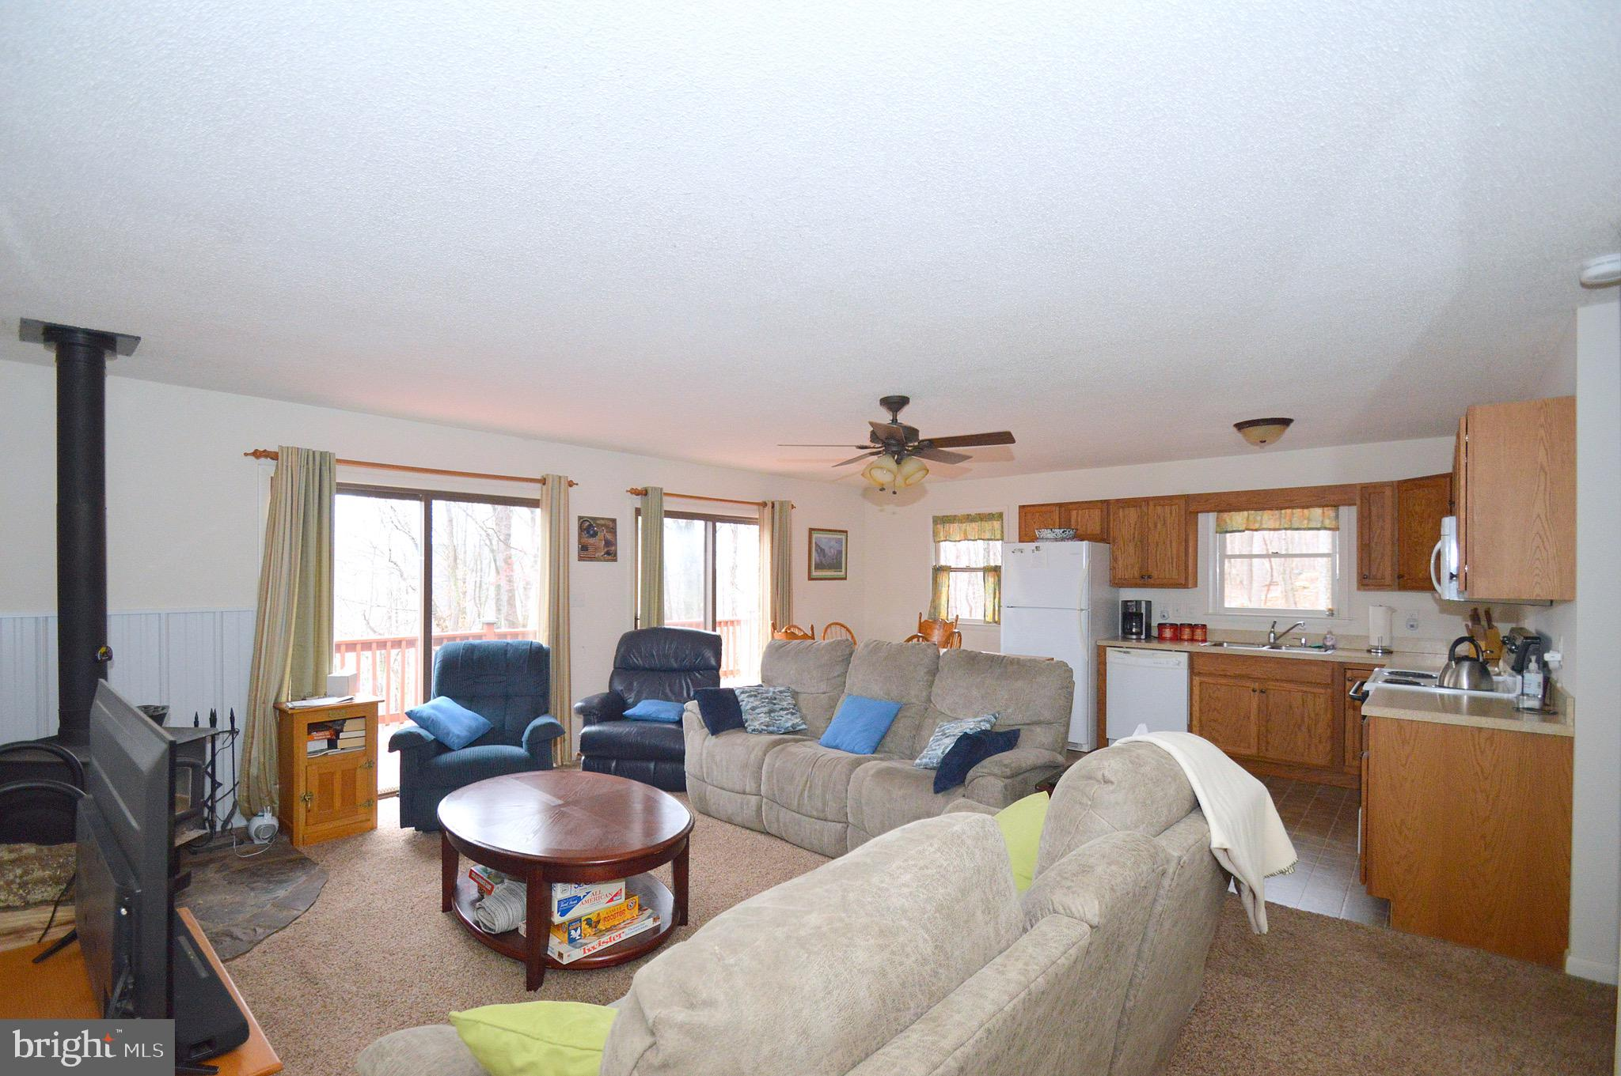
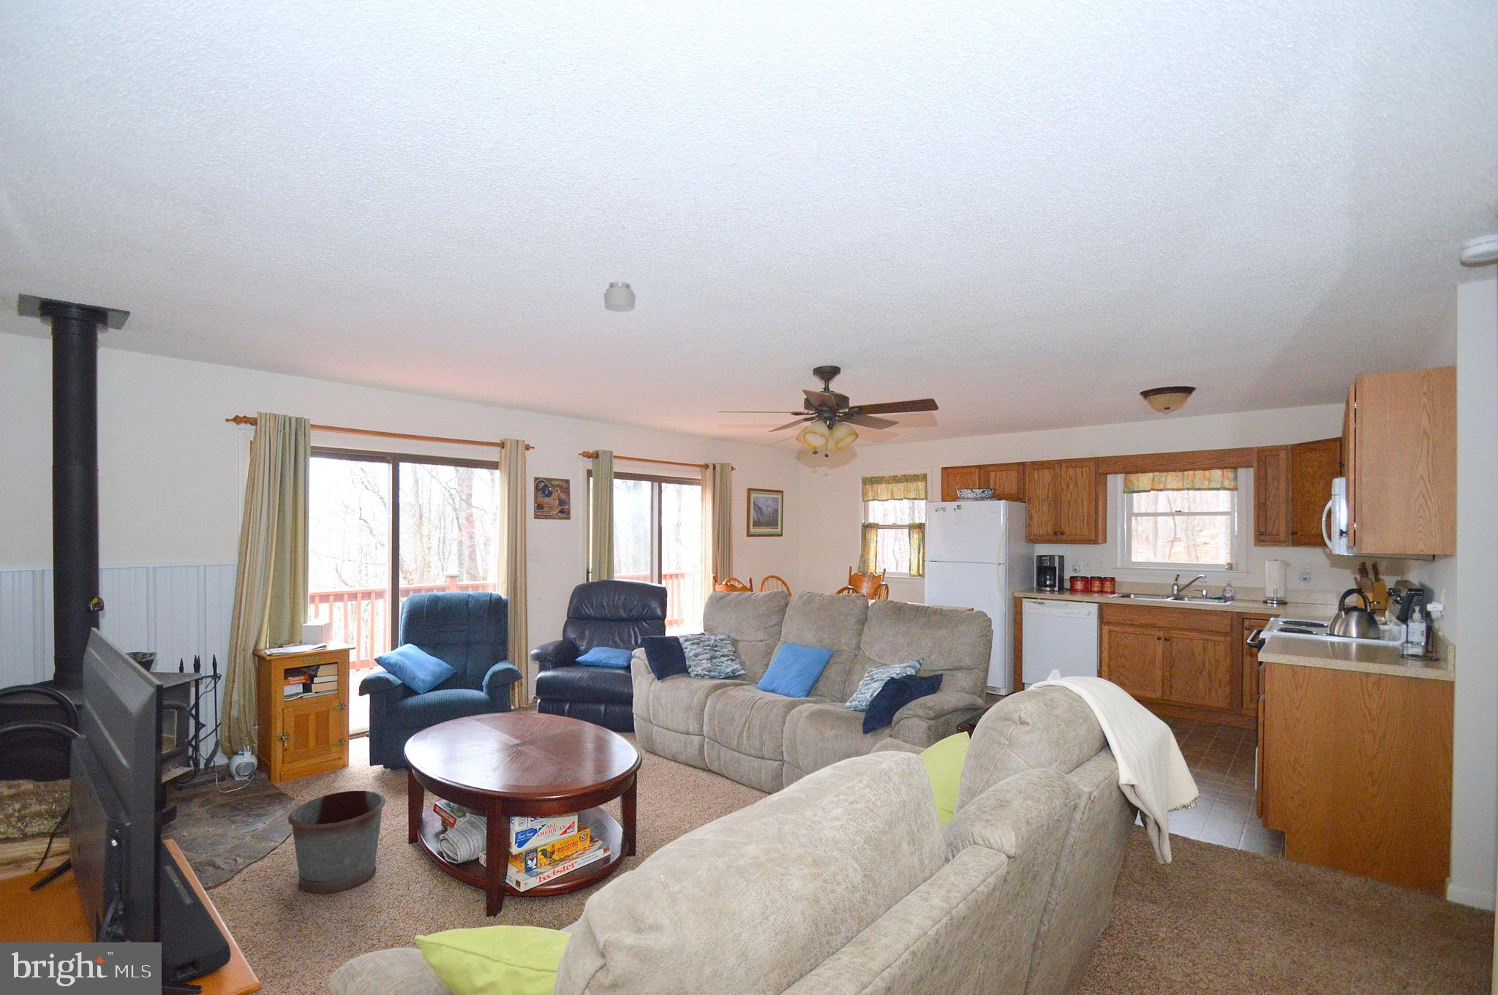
+ smoke detector [603,281,636,313]
+ bucket [286,791,386,895]
